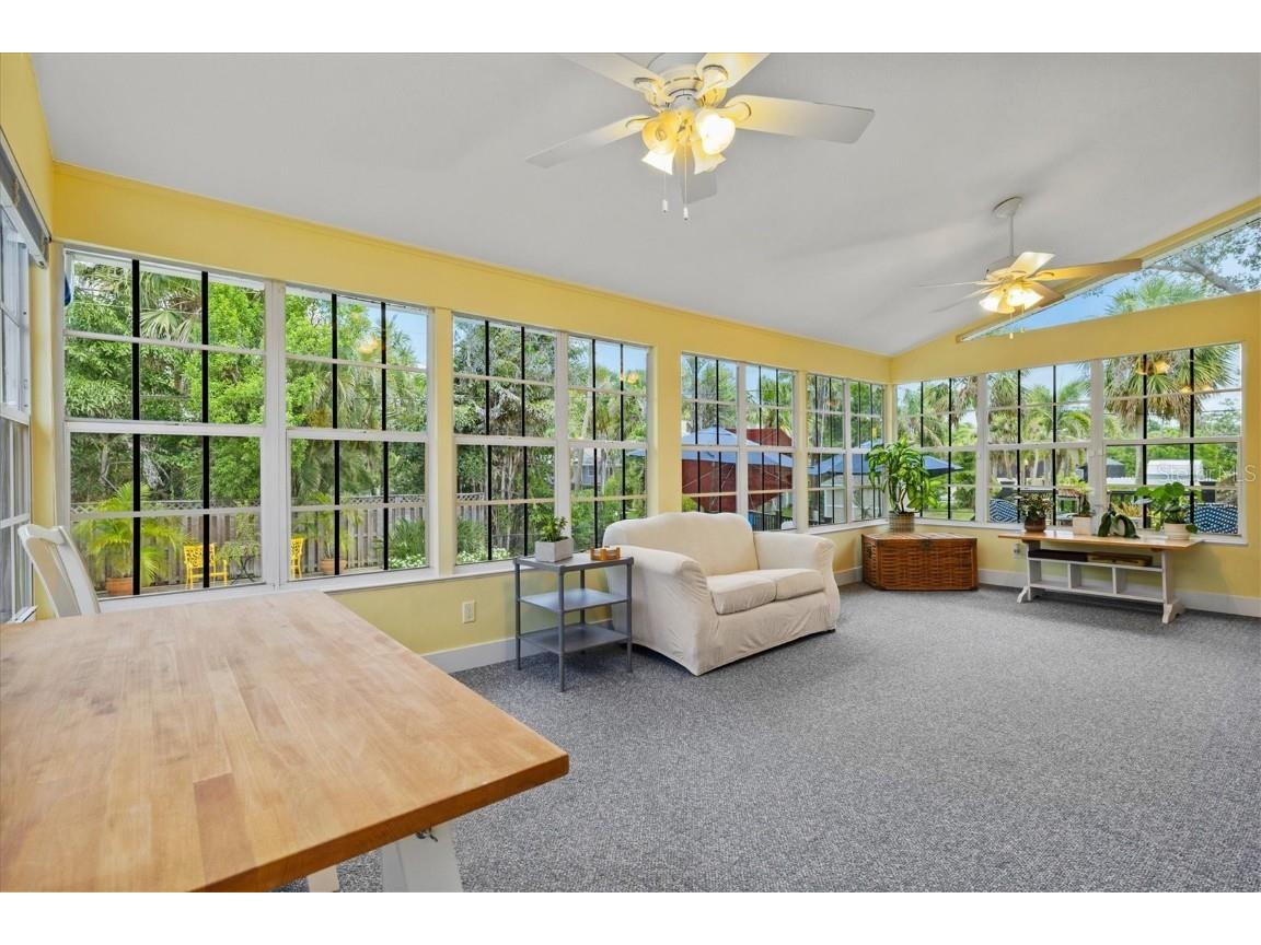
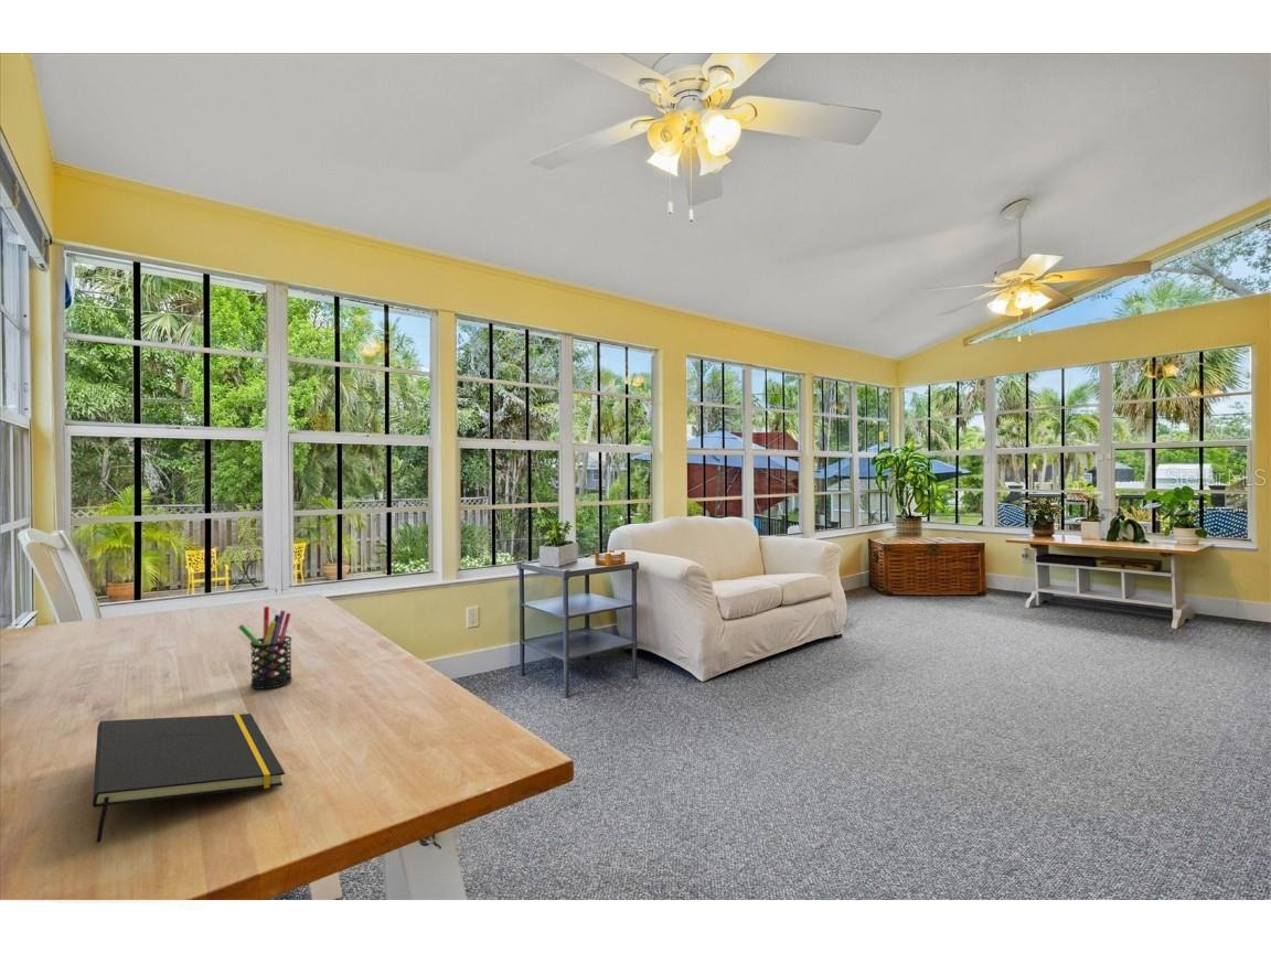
+ pen holder [237,606,293,689]
+ notepad [92,713,286,844]
